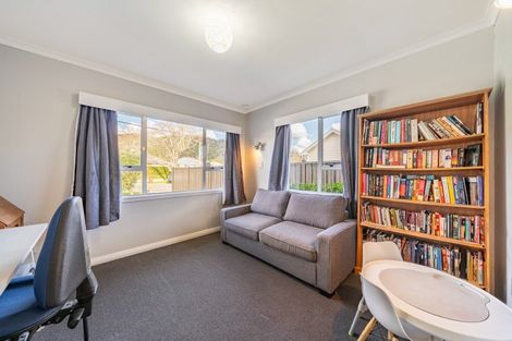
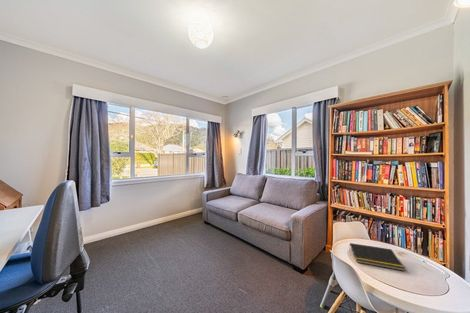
+ notepad [348,242,406,272]
